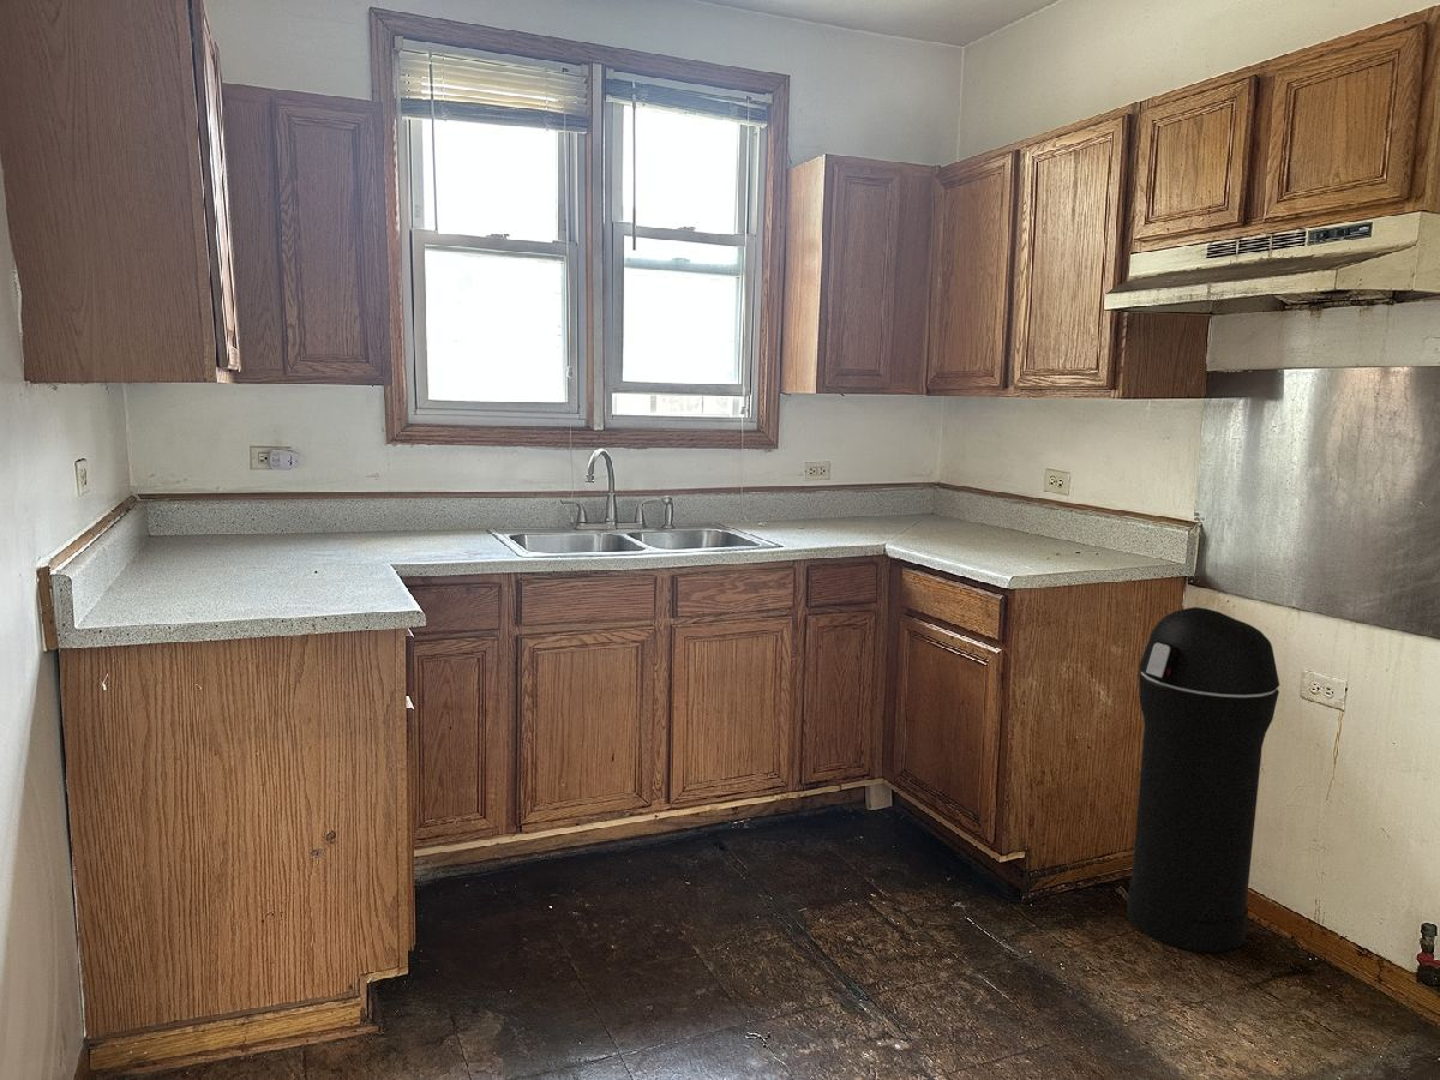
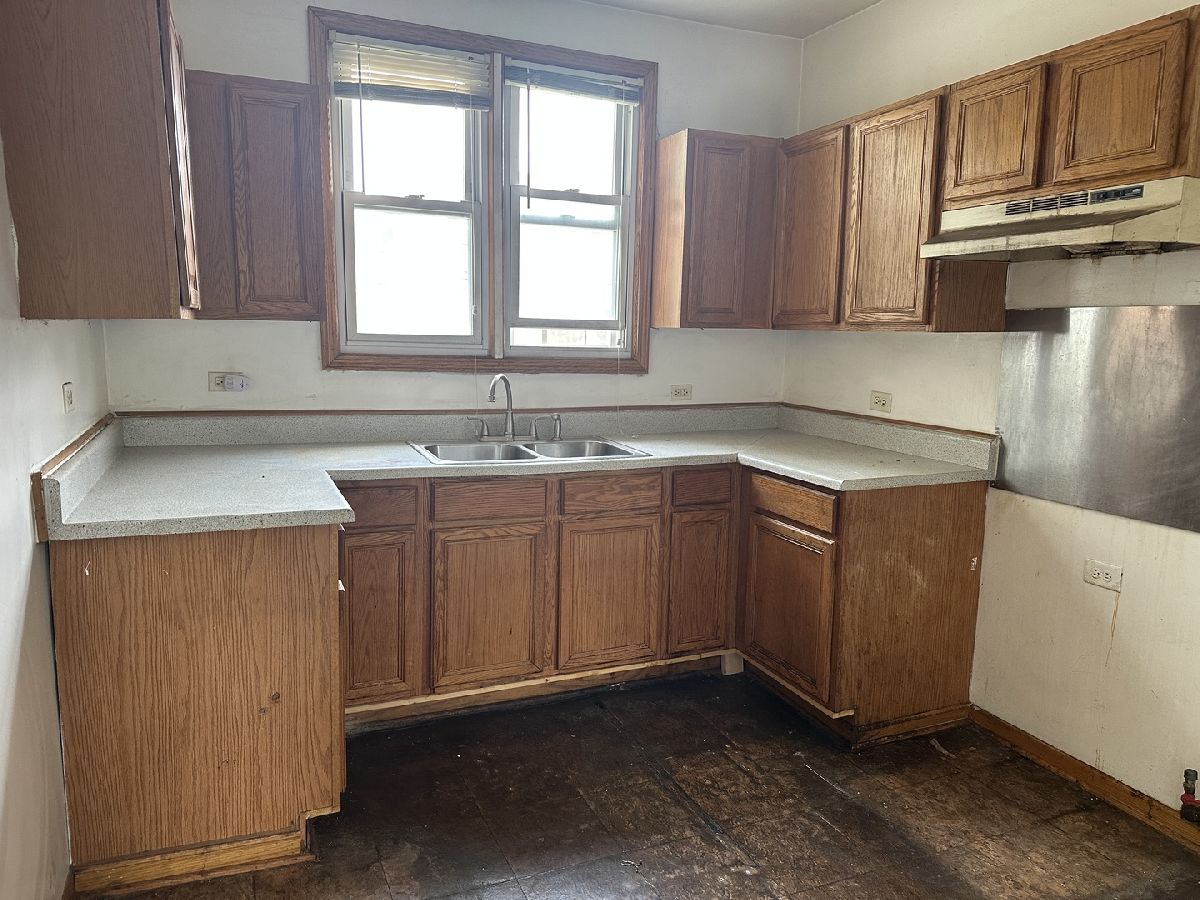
- trash can [1126,606,1280,954]
